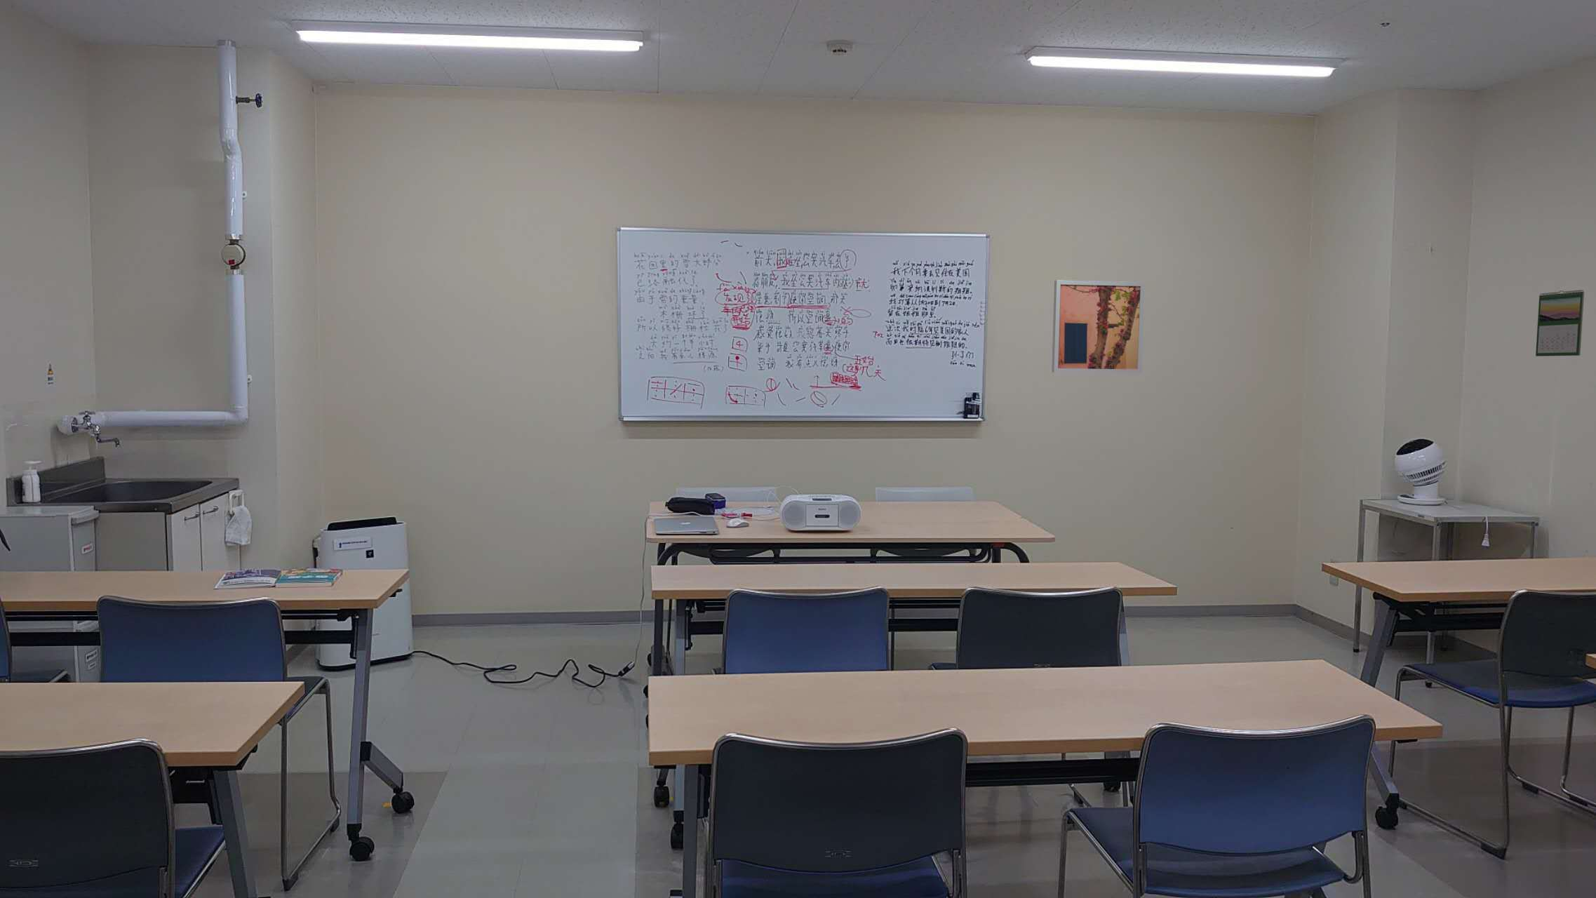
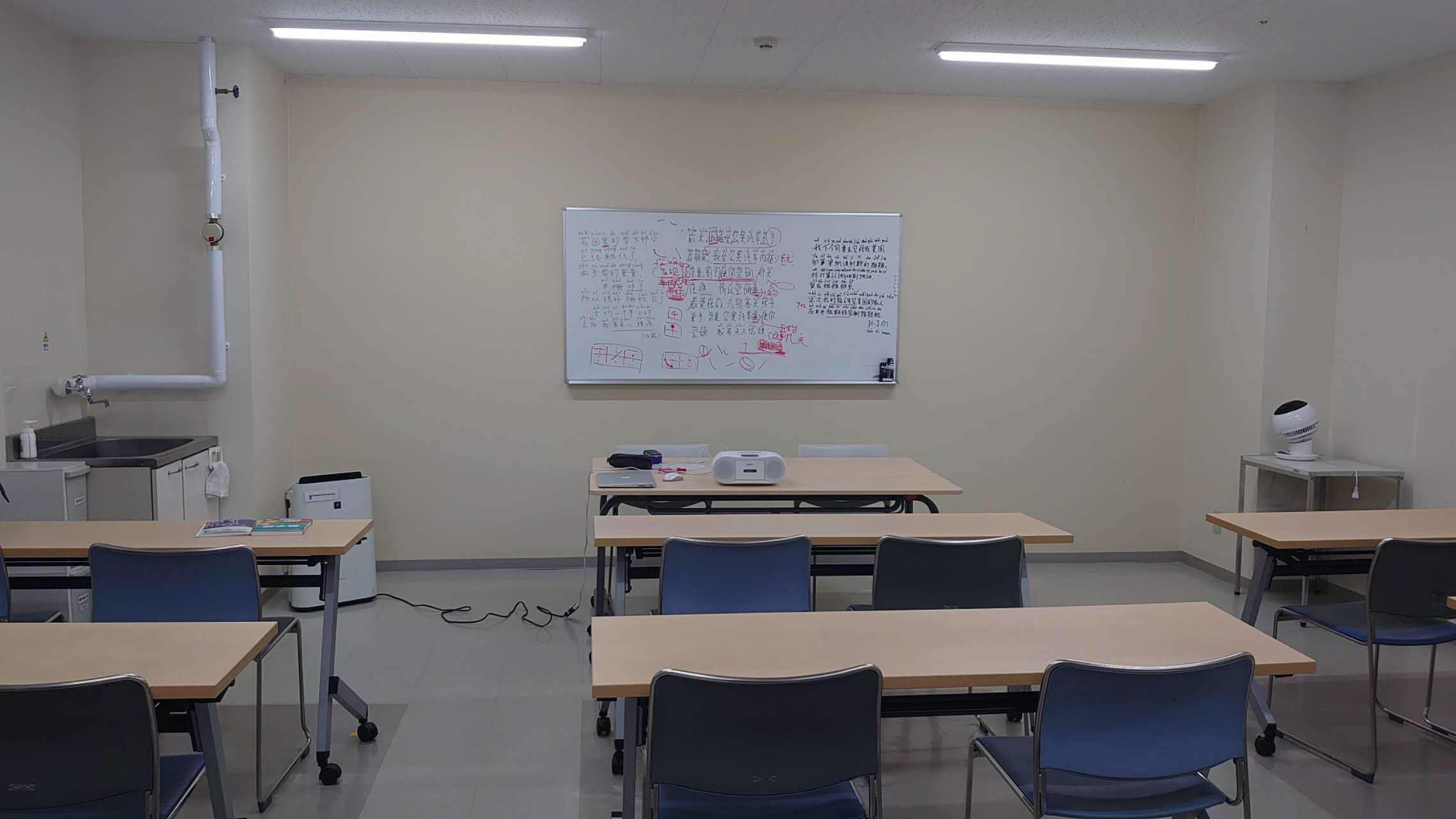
- calendar [1535,289,1585,357]
- wall art [1051,280,1145,374]
